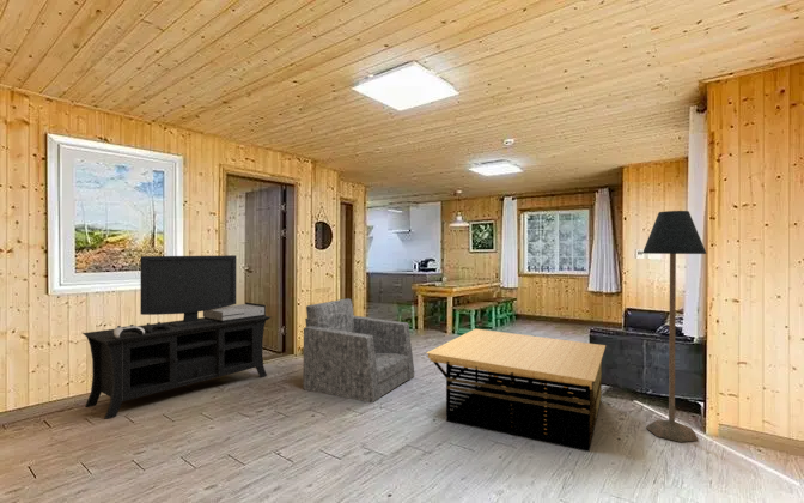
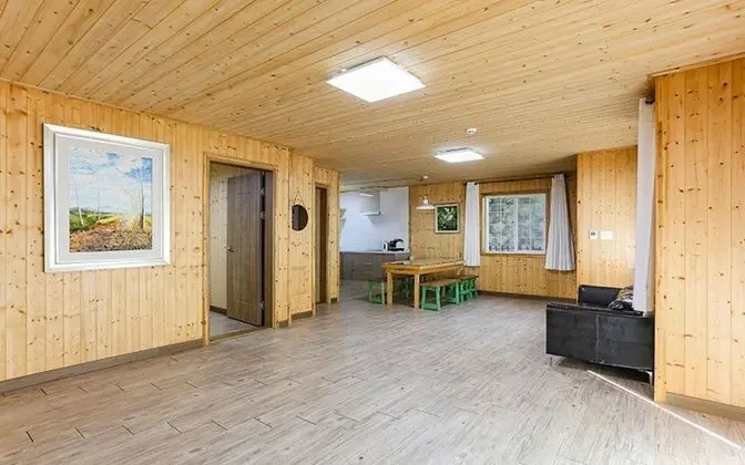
- armchair [303,297,415,404]
- coffee table [425,328,607,453]
- media console [81,254,273,420]
- floor lamp [641,210,708,443]
